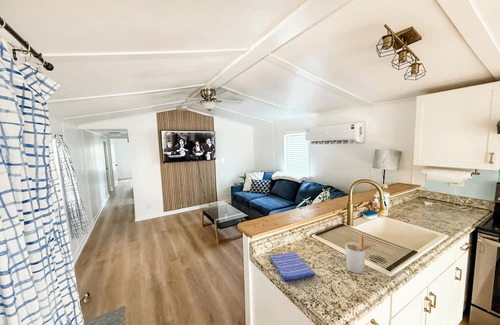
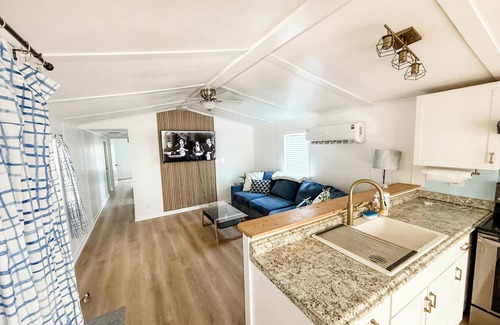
- dish towel [268,251,316,283]
- utensil holder [344,233,377,274]
